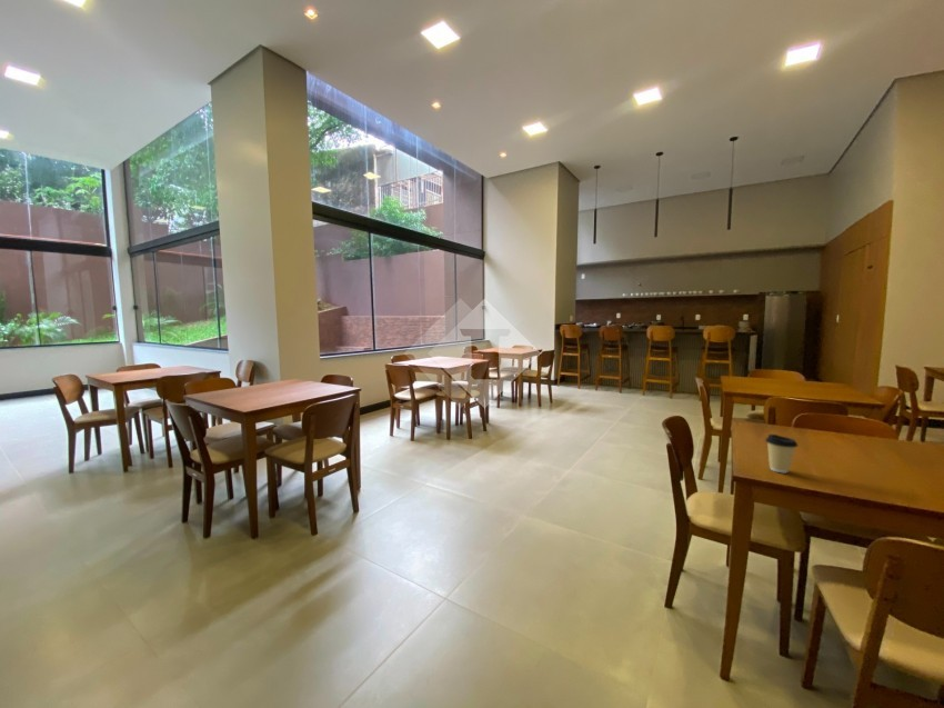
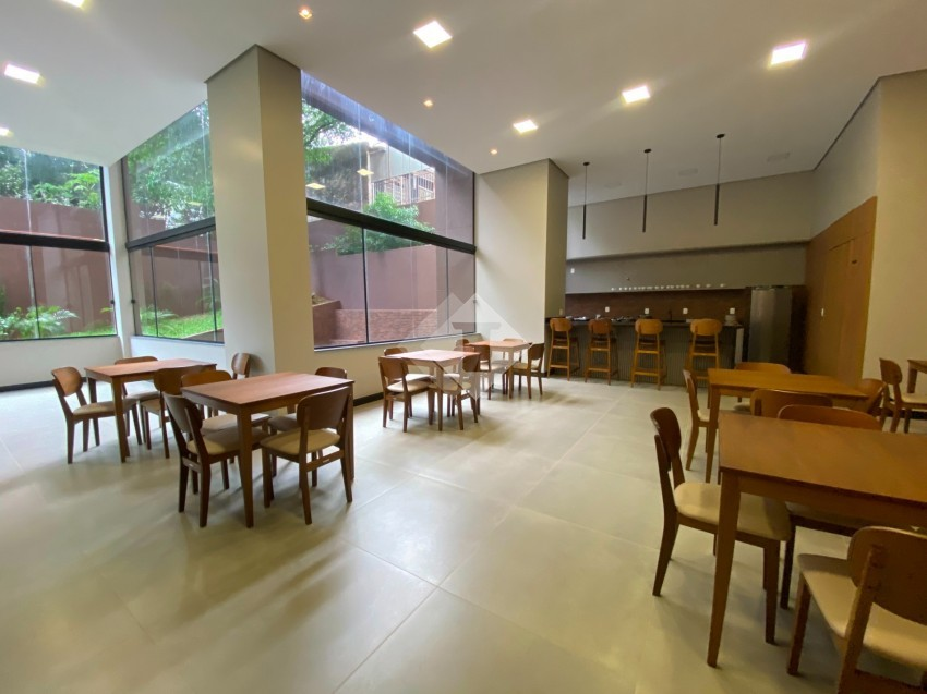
- coffee cup [764,433,799,473]
